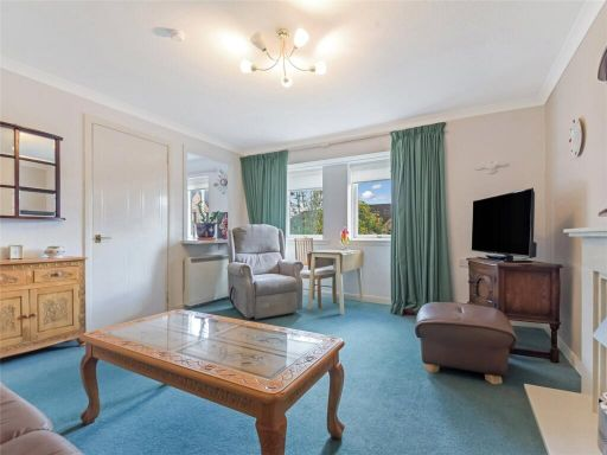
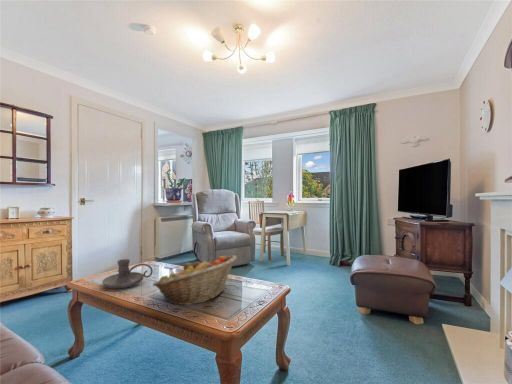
+ fruit basket [152,255,238,306]
+ candle holder [101,258,154,289]
